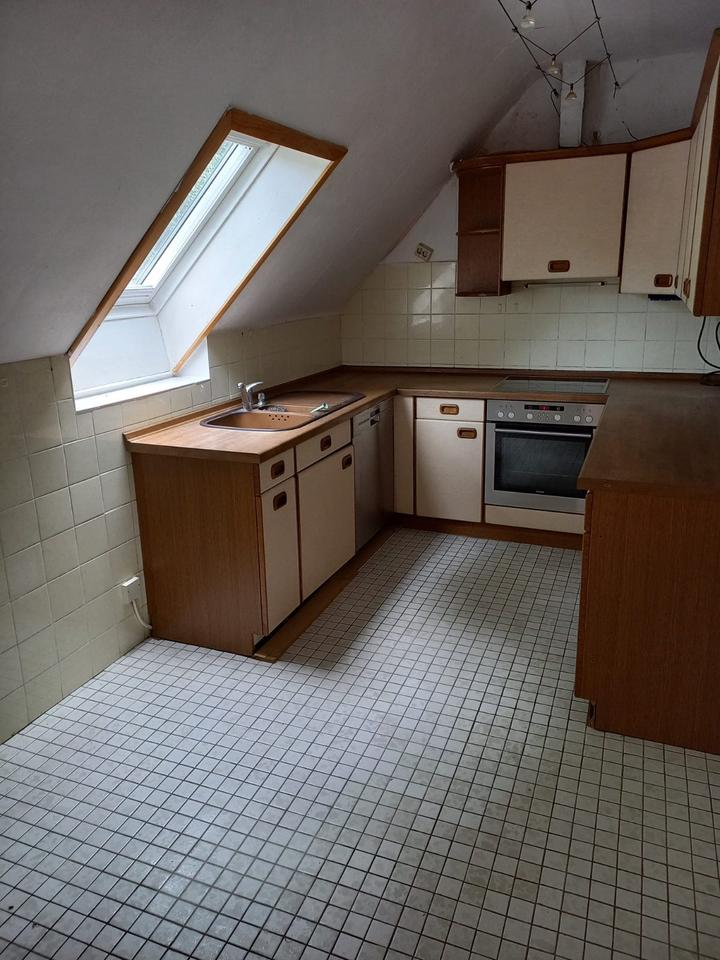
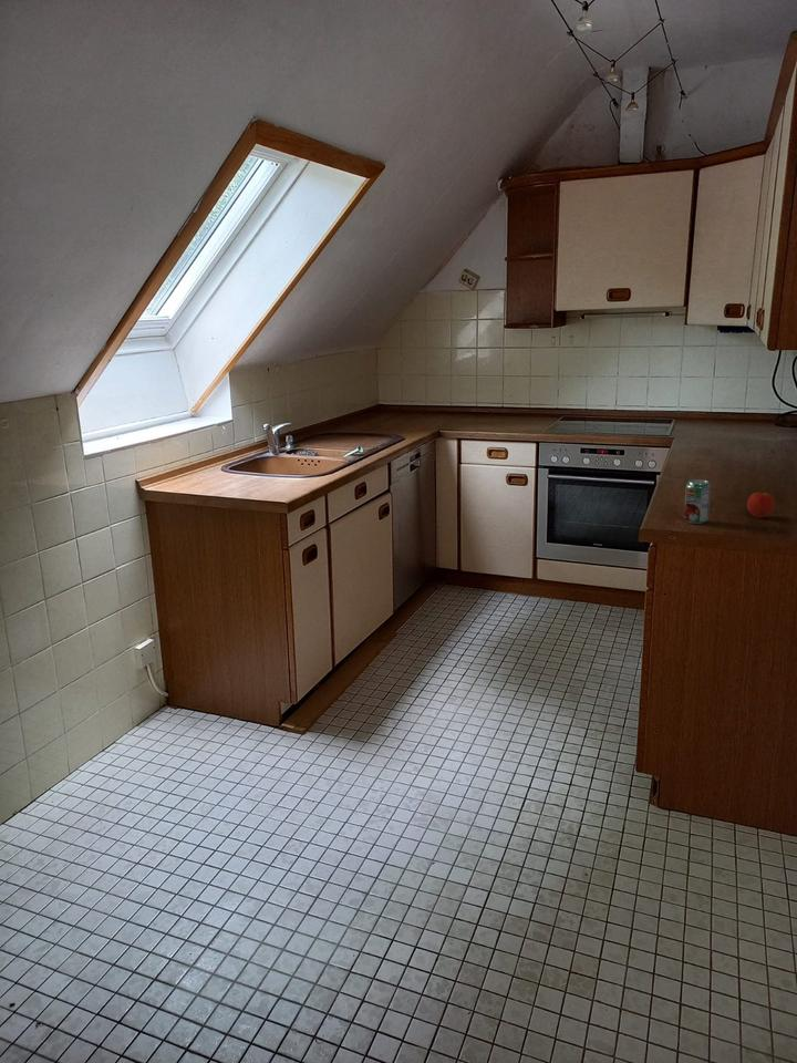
+ apple [746,489,776,519]
+ beverage can [683,478,712,525]
